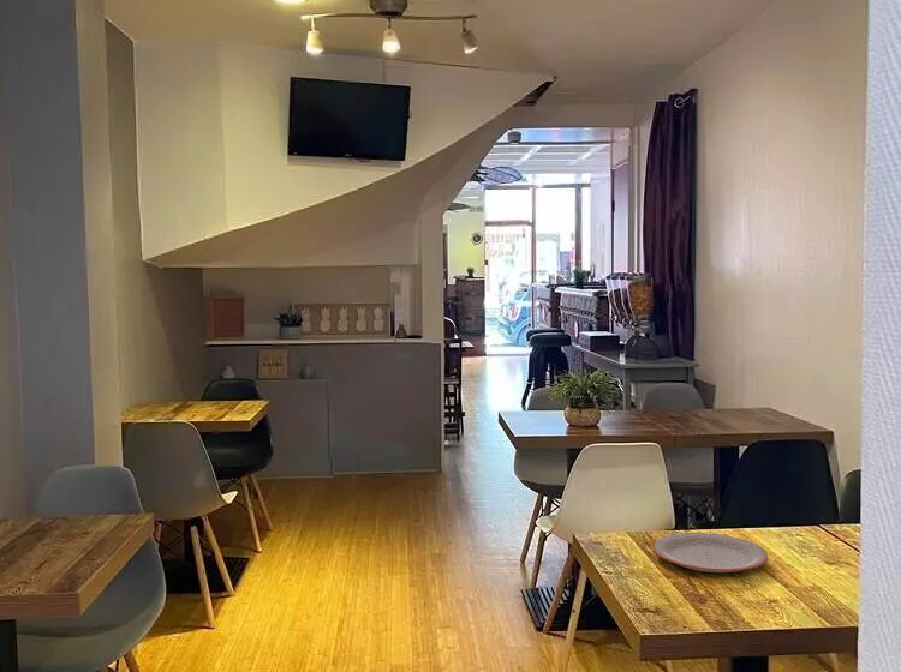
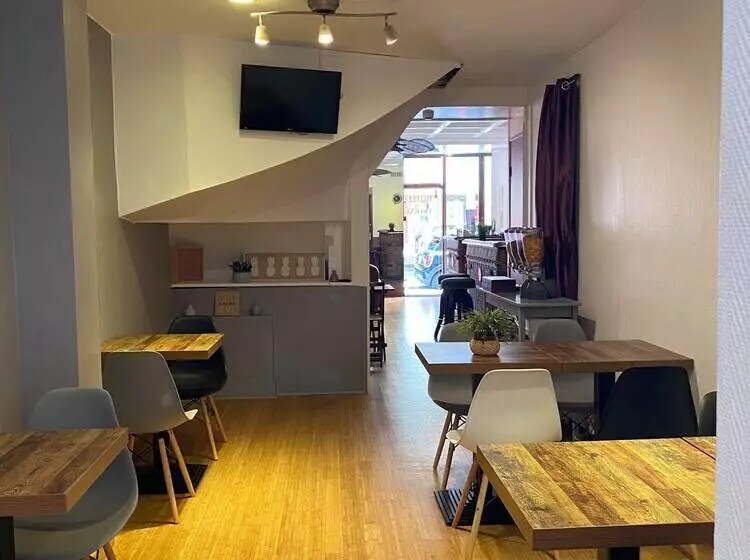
- plate [652,532,769,574]
